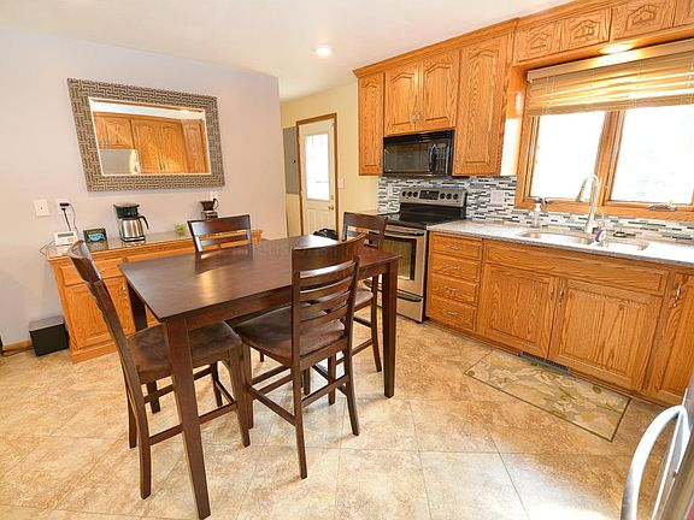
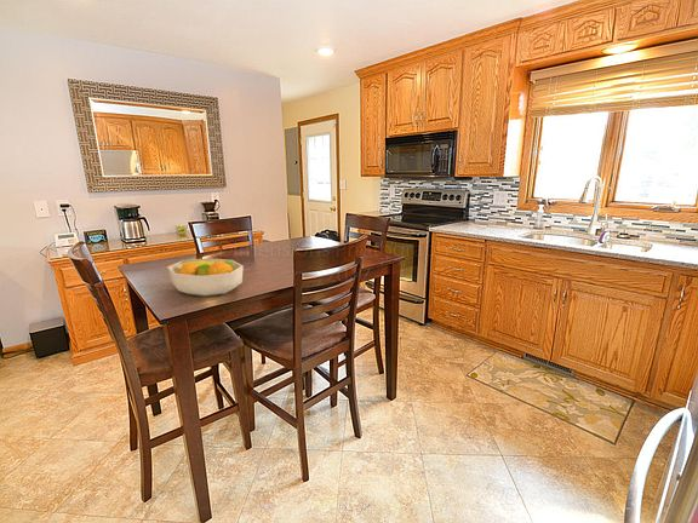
+ fruit bowl [166,257,245,298]
